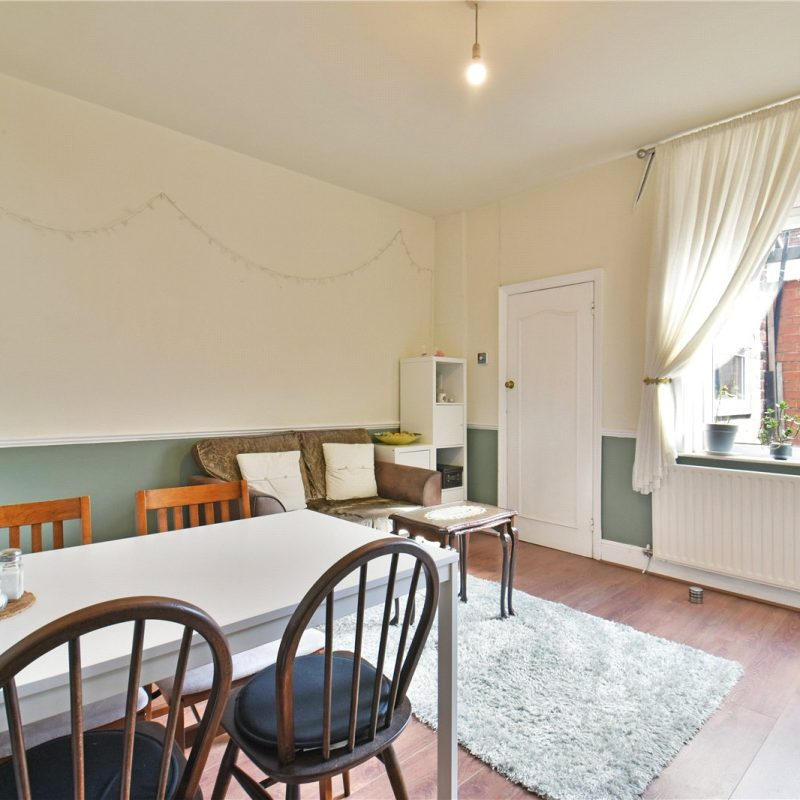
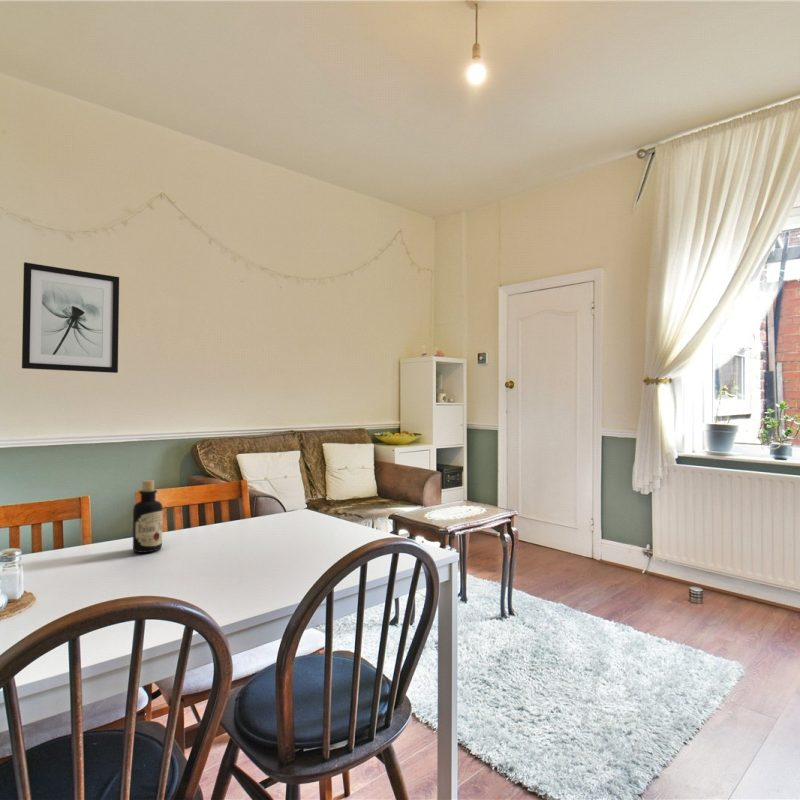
+ wall art [21,261,120,374]
+ bottle [132,479,164,554]
